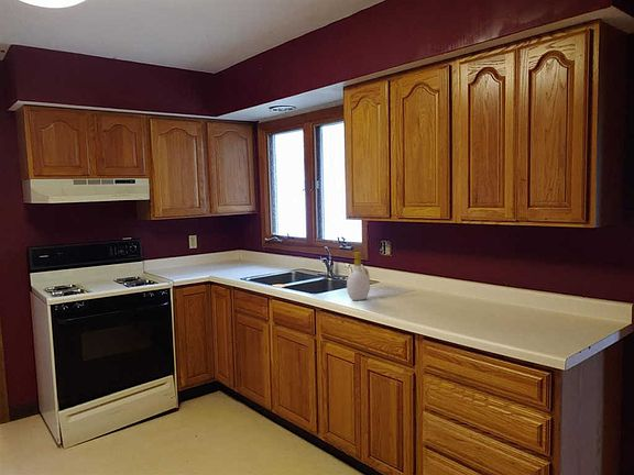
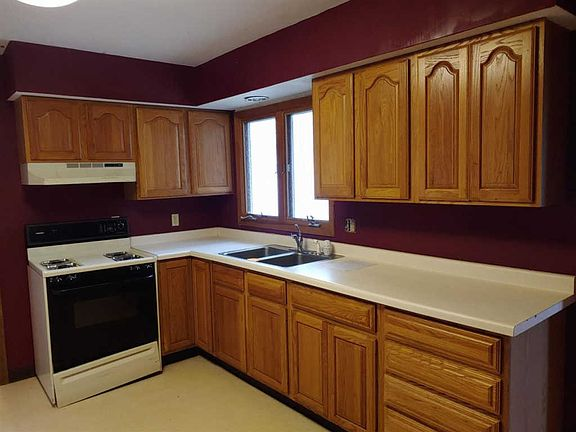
- soap bottle [346,251,371,301]
